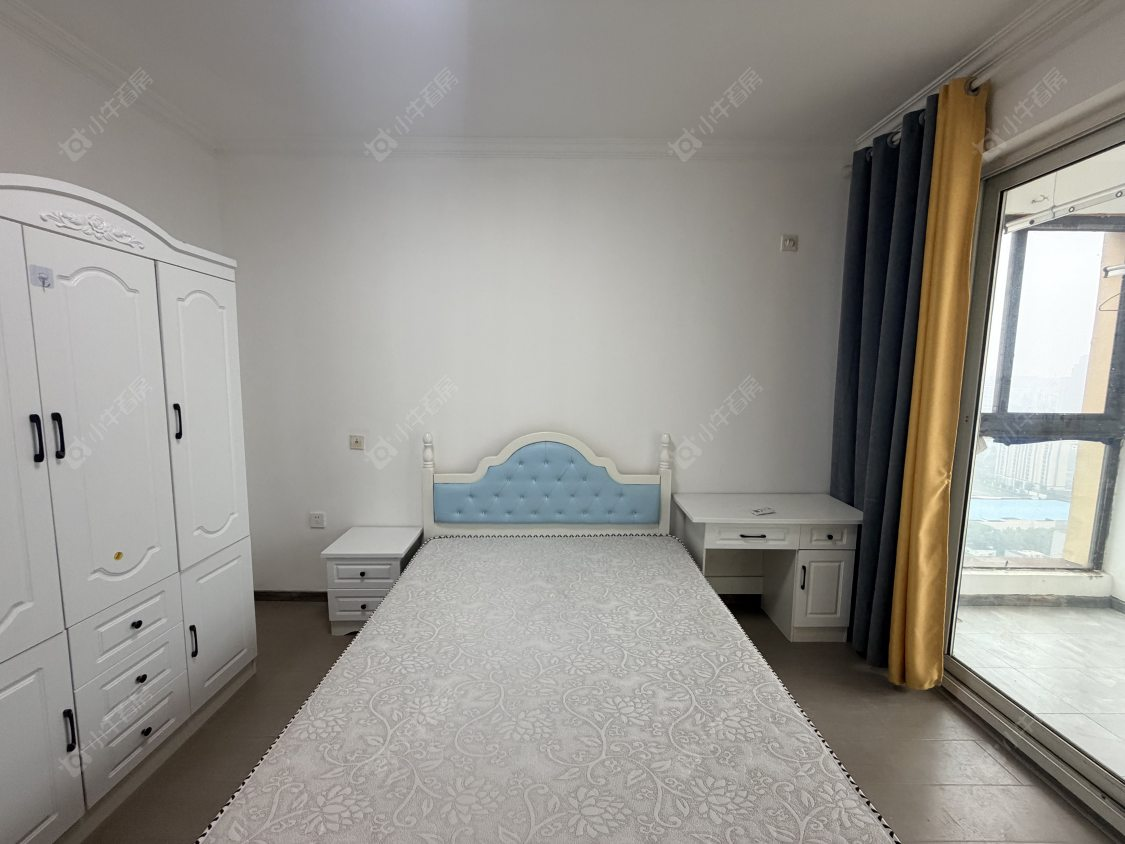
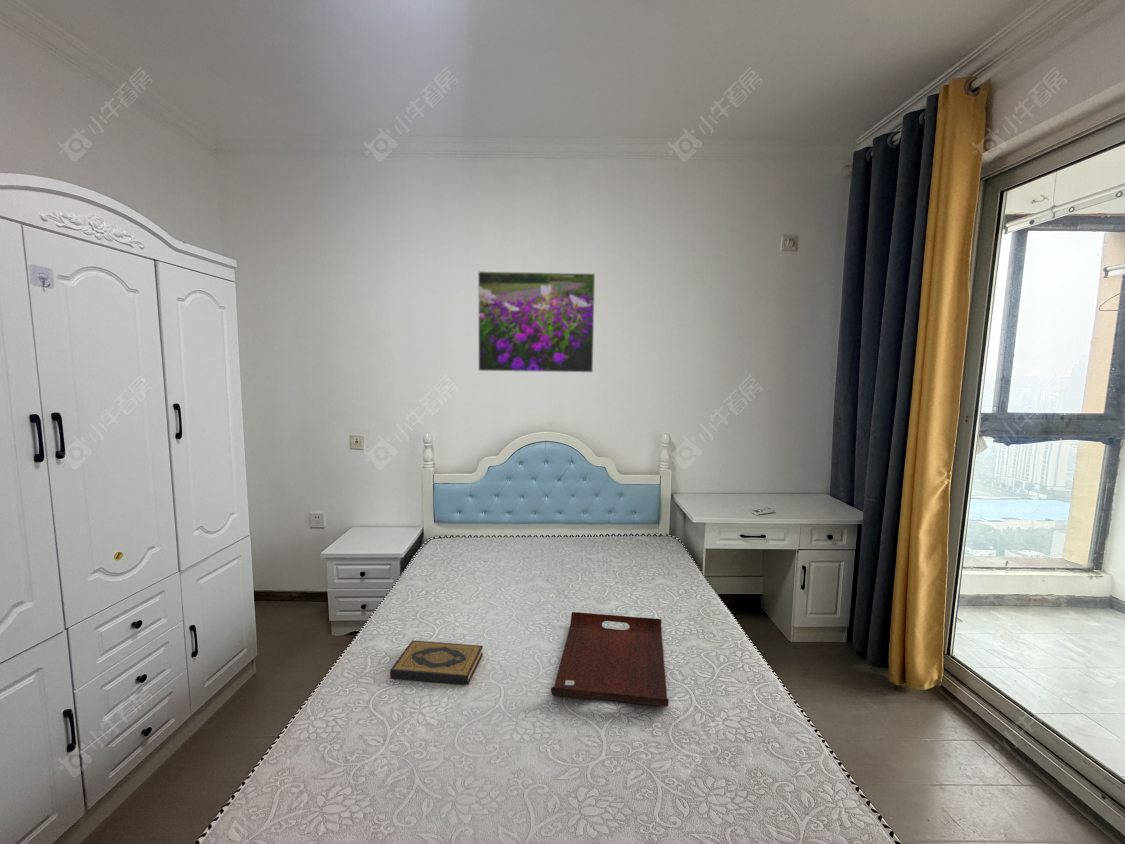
+ serving tray [550,611,670,708]
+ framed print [477,270,596,374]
+ hardback book [389,640,484,686]
